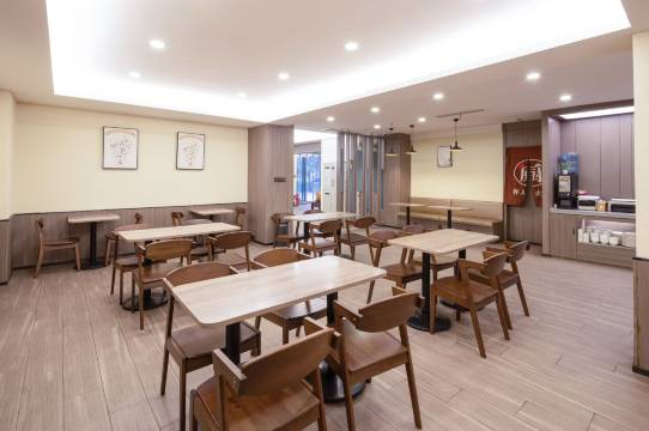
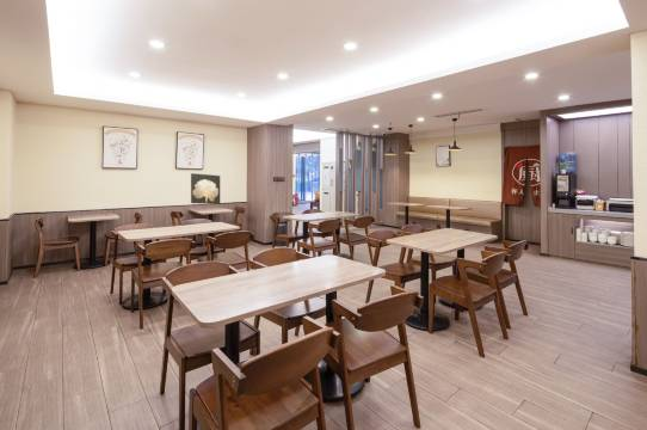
+ wall art [190,172,221,205]
